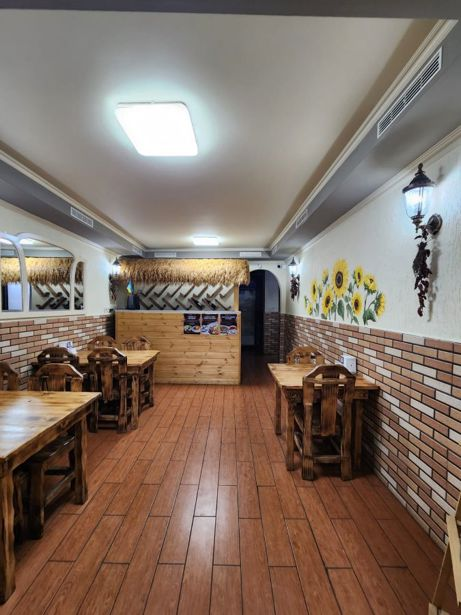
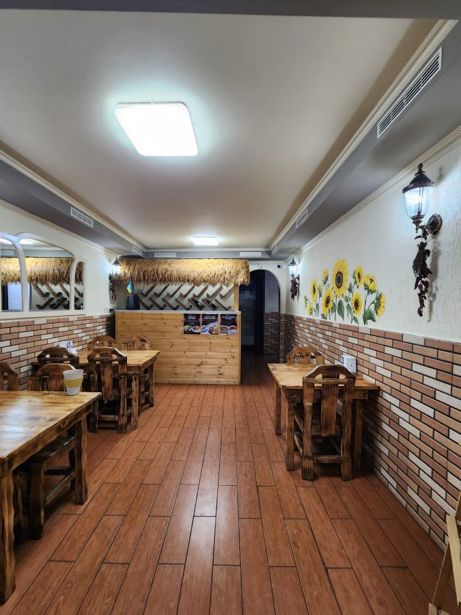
+ cup [62,368,84,396]
